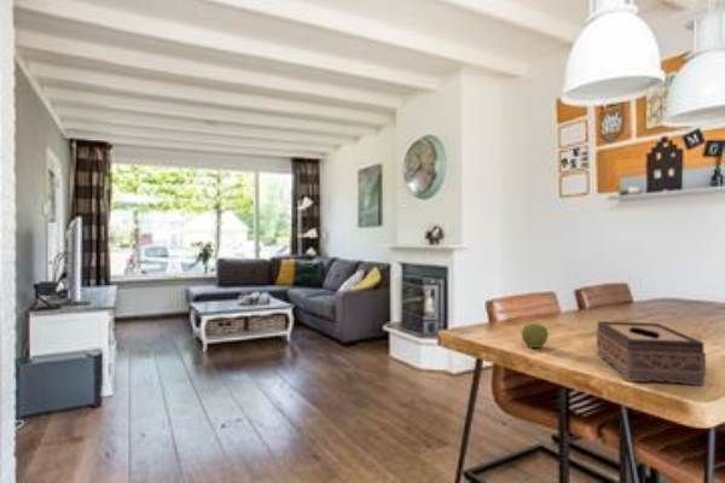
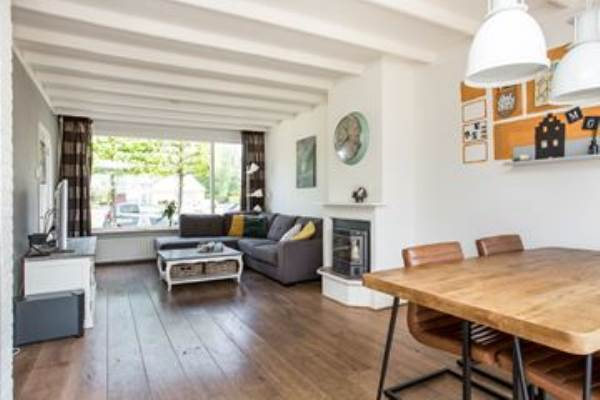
- tissue box [596,320,707,386]
- apple [521,322,550,349]
